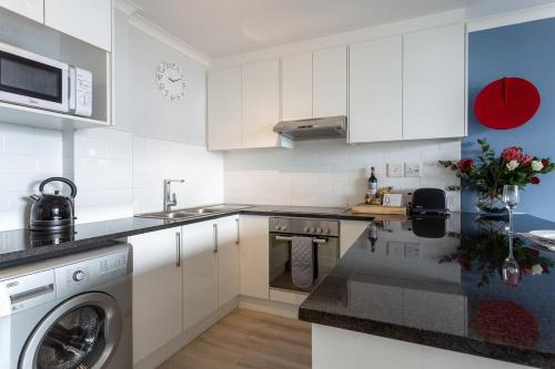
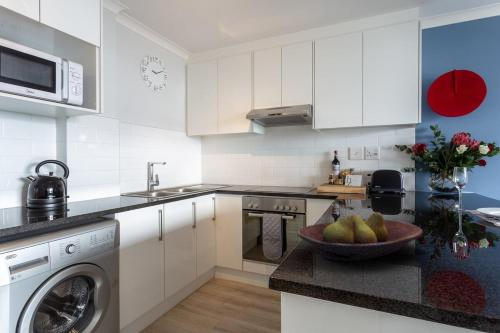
+ fruit bowl [296,211,424,262]
